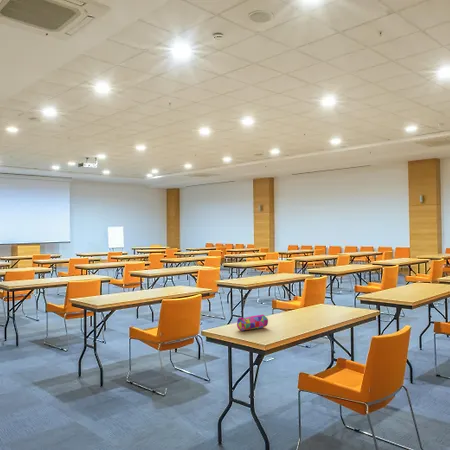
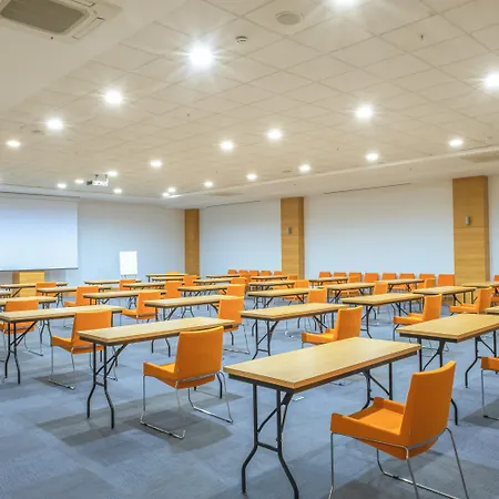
- pencil case [236,314,269,332]
